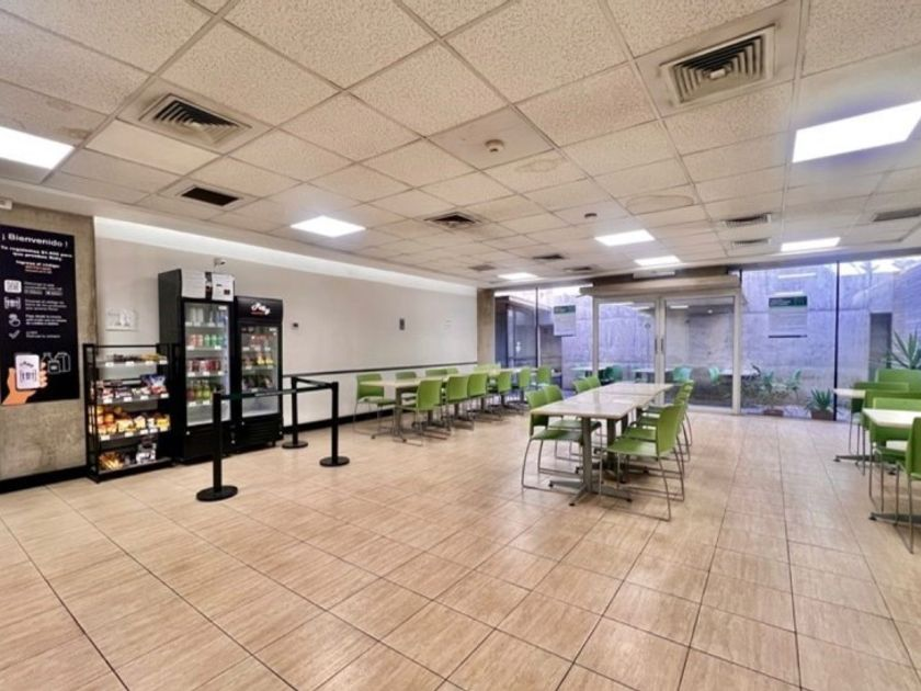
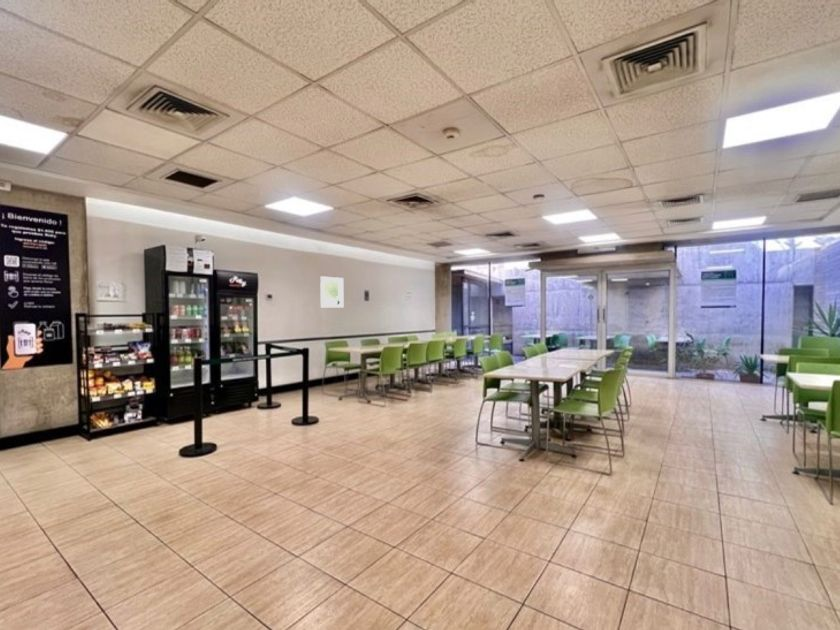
+ wall art [319,275,345,308]
